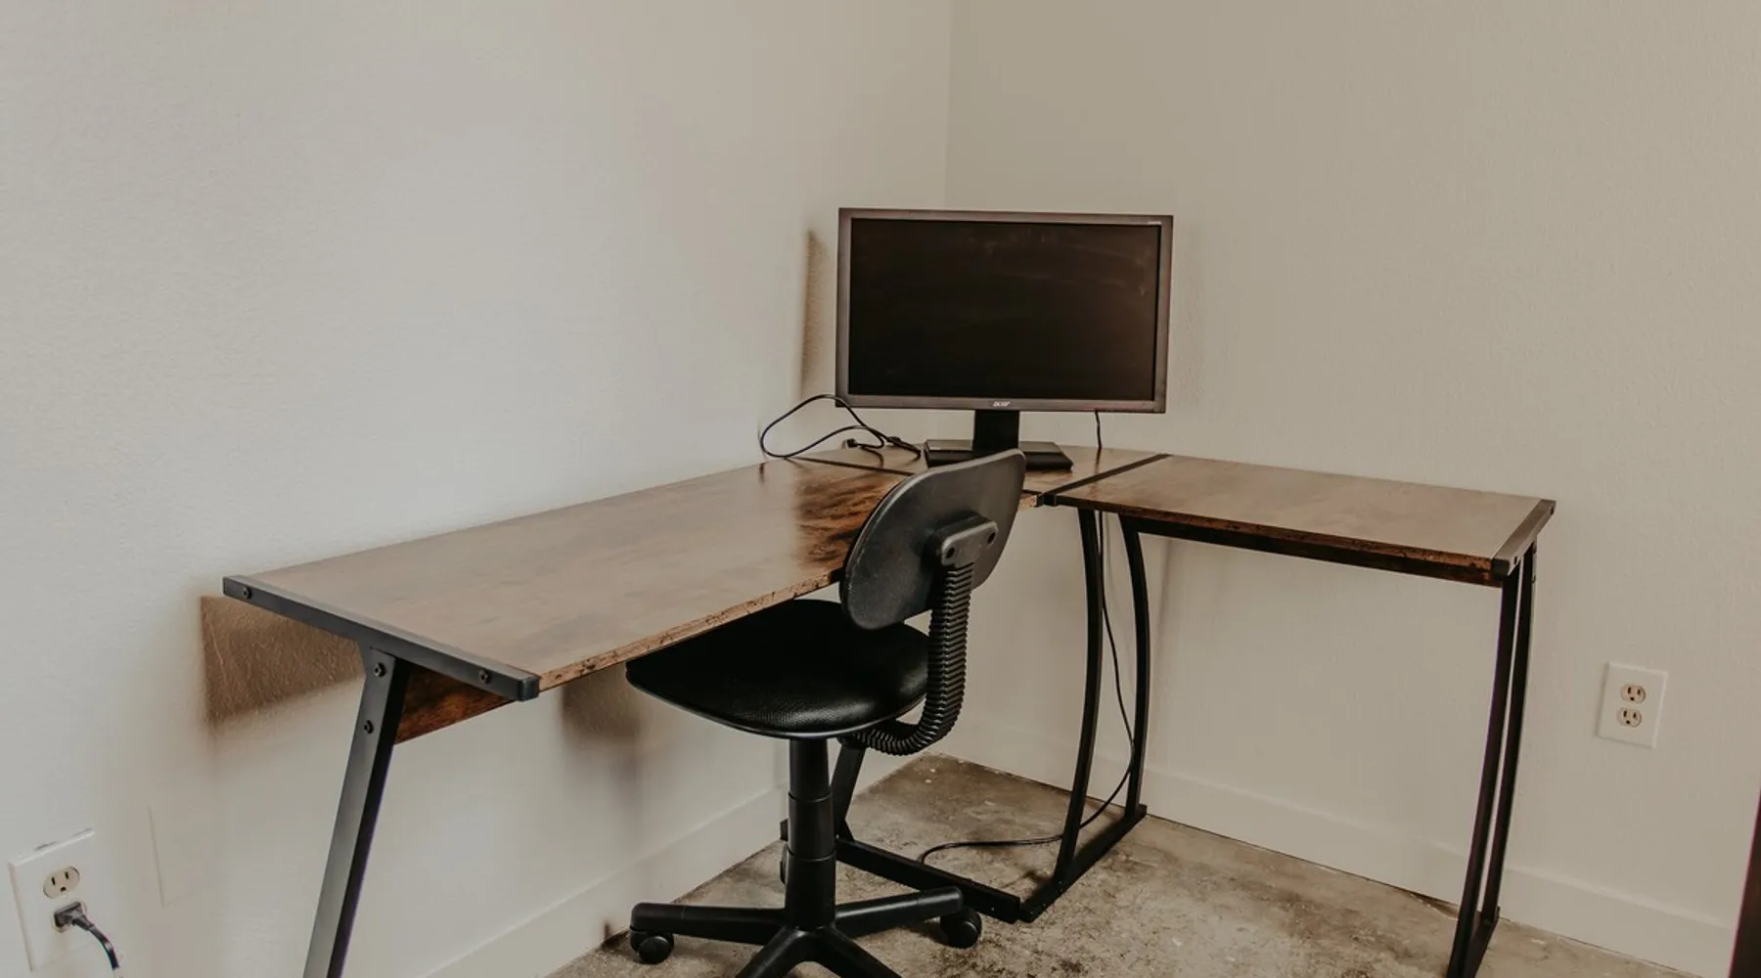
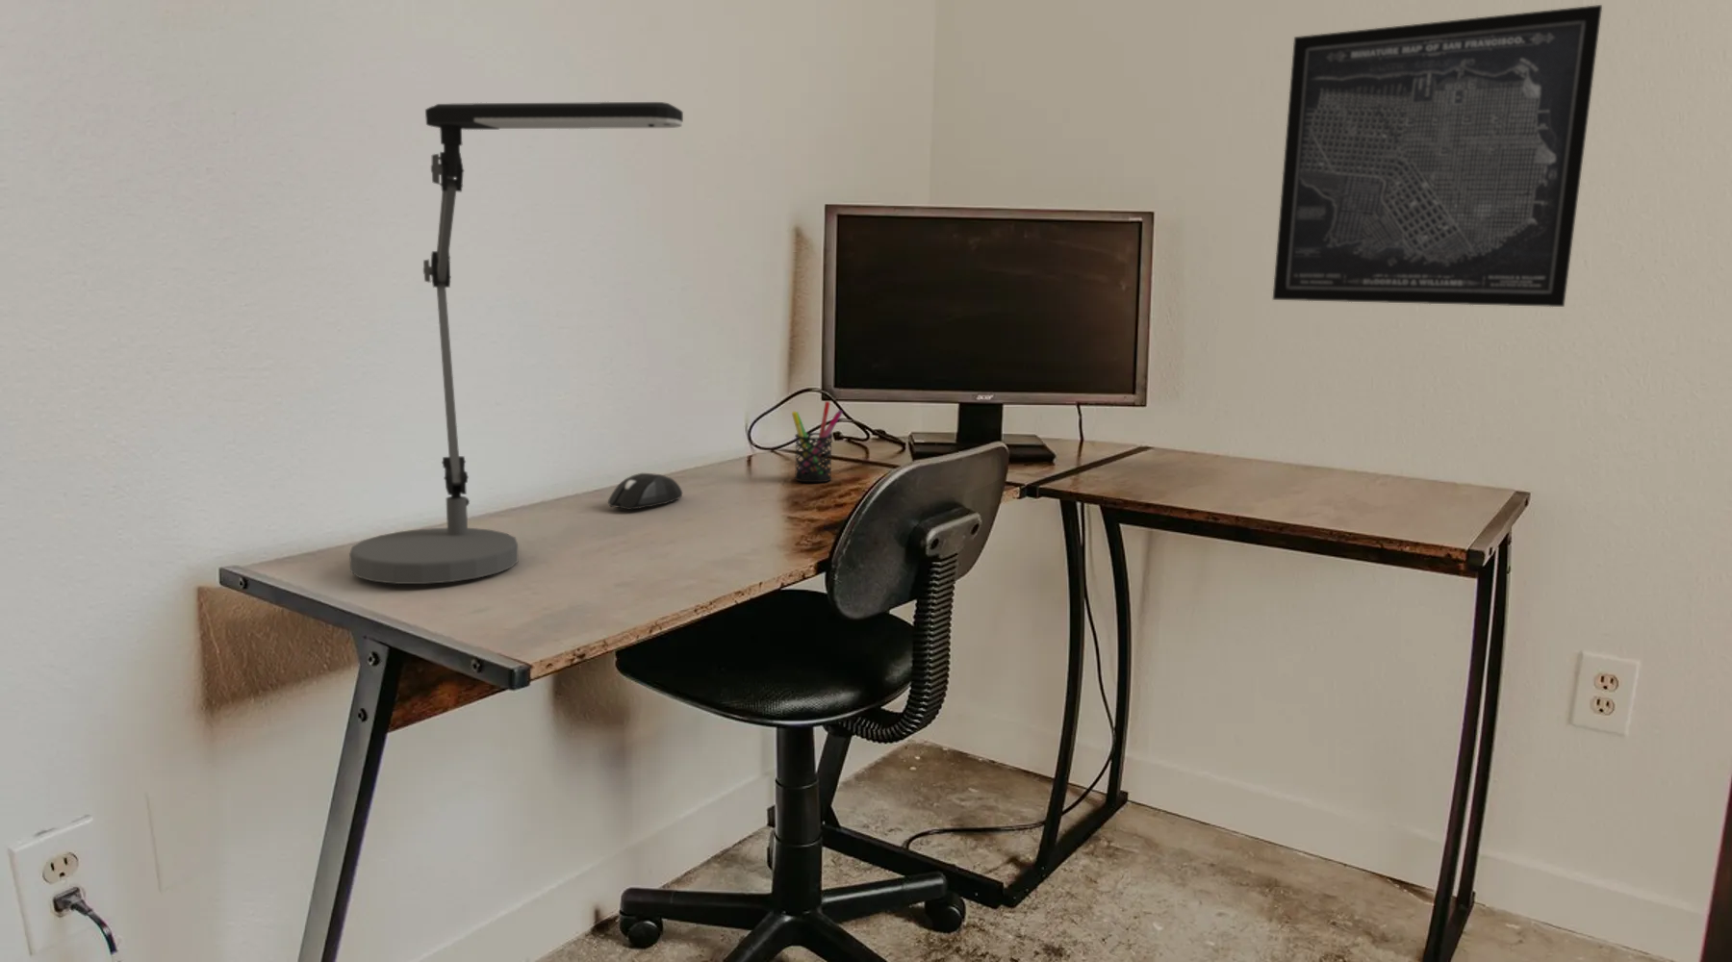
+ pen holder [791,400,843,483]
+ mouse [608,473,684,511]
+ wall art [1272,4,1603,308]
+ desk lamp [348,101,684,585]
